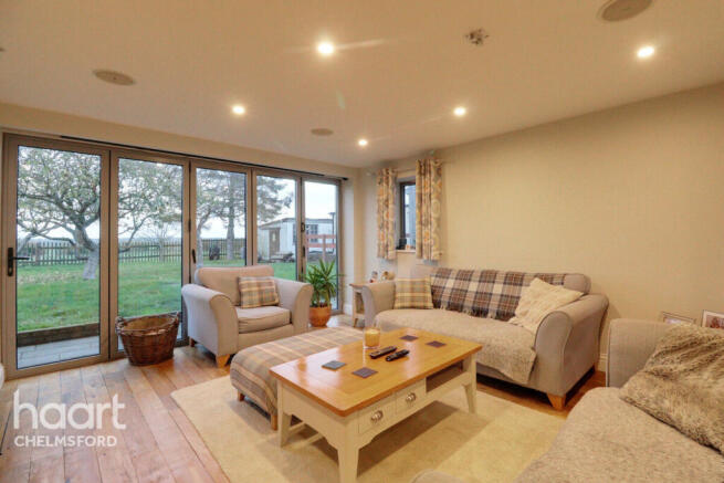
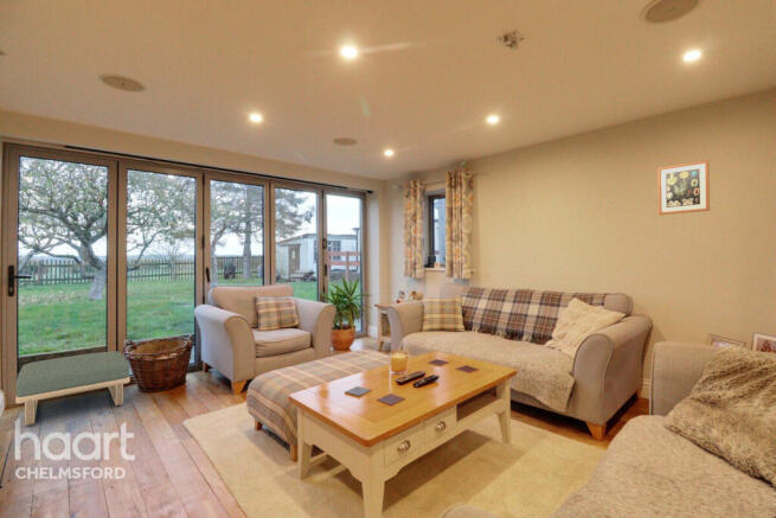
+ footstool [14,350,132,427]
+ wall art [656,159,711,216]
